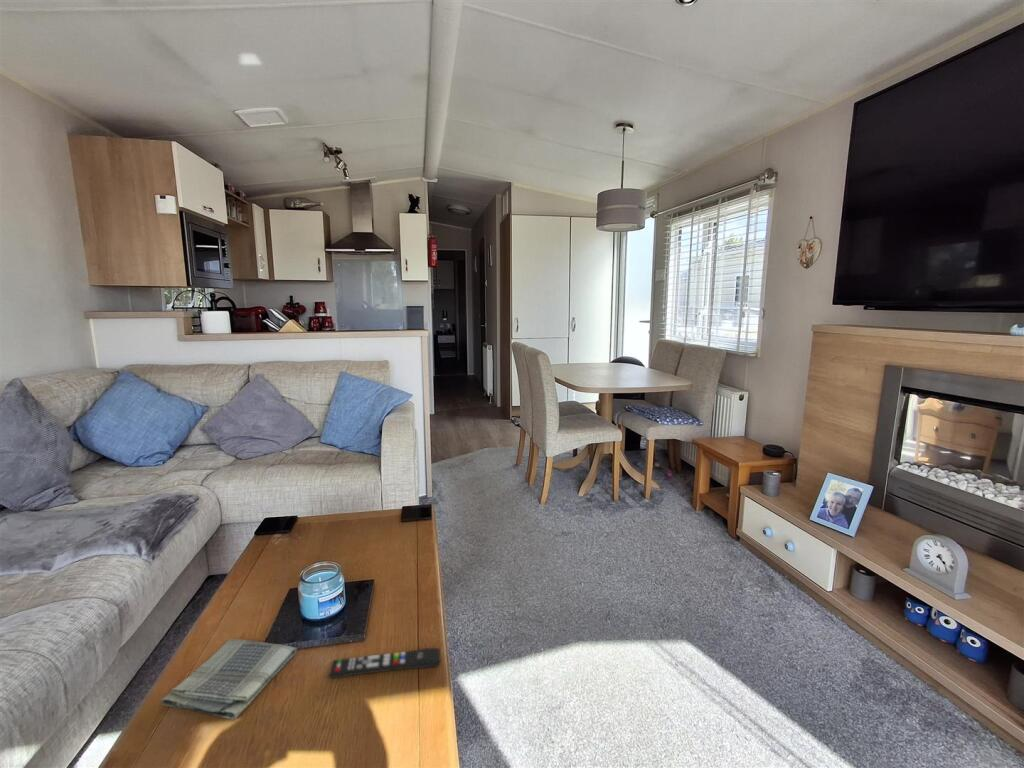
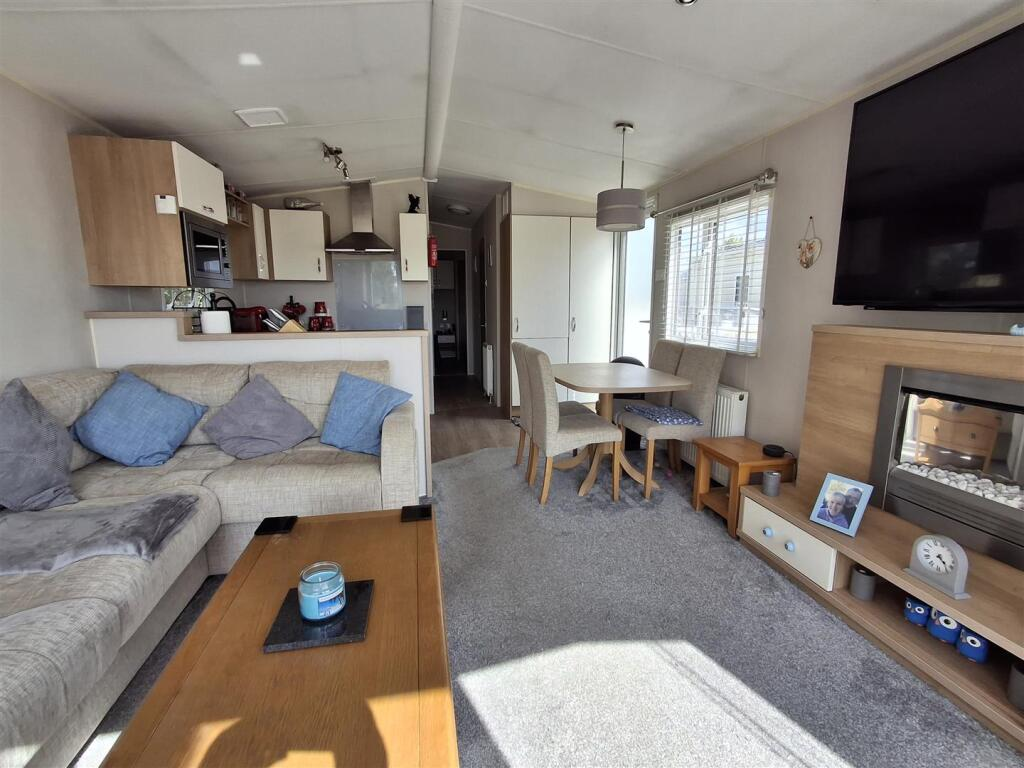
- dish towel [160,638,298,720]
- remote control [328,647,441,680]
